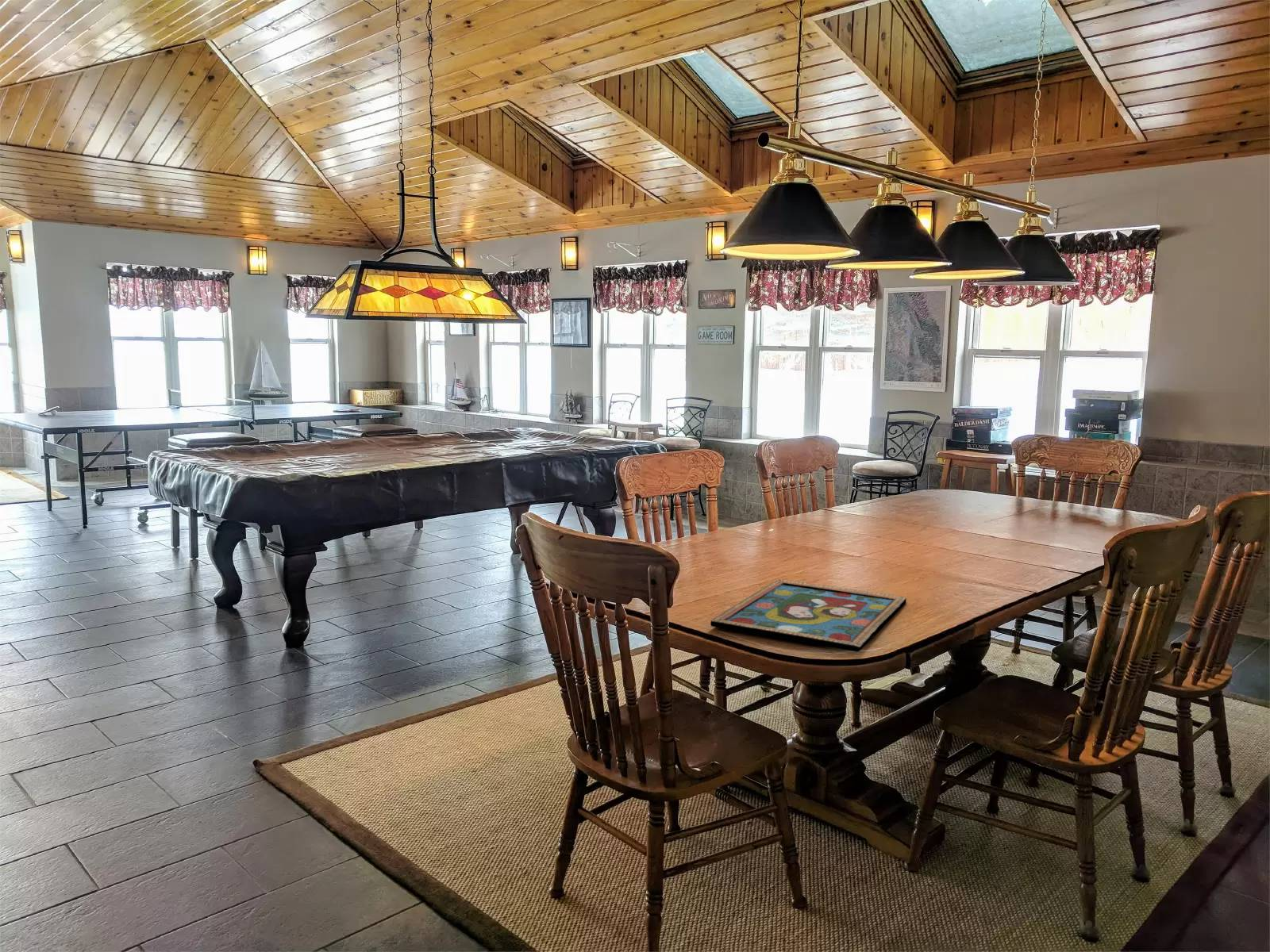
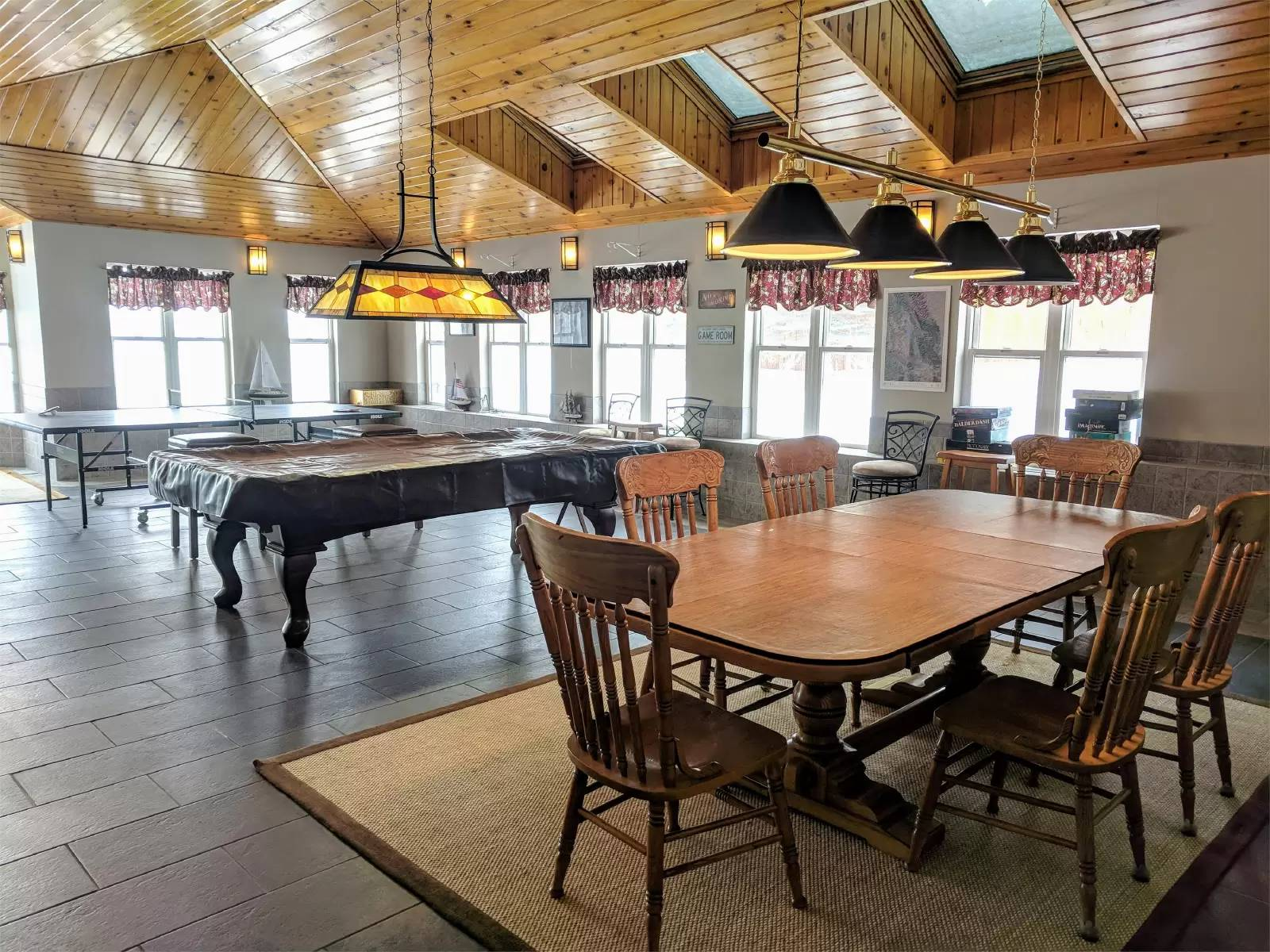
- framed painting [710,579,907,652]
